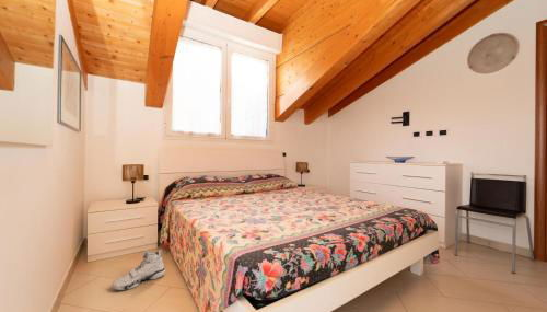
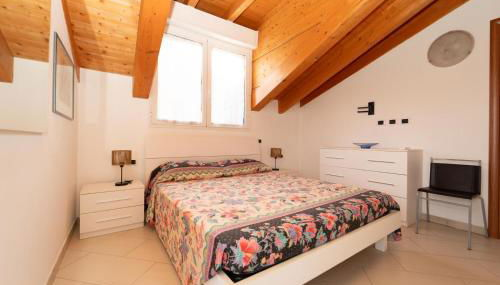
- sneaker [112,249,166,291]
